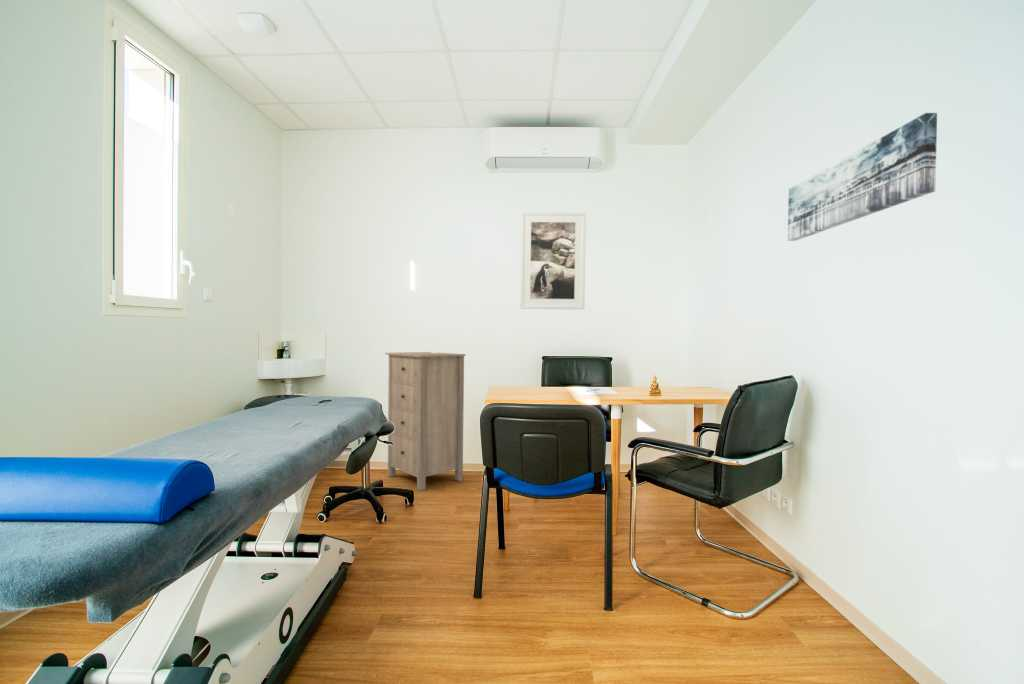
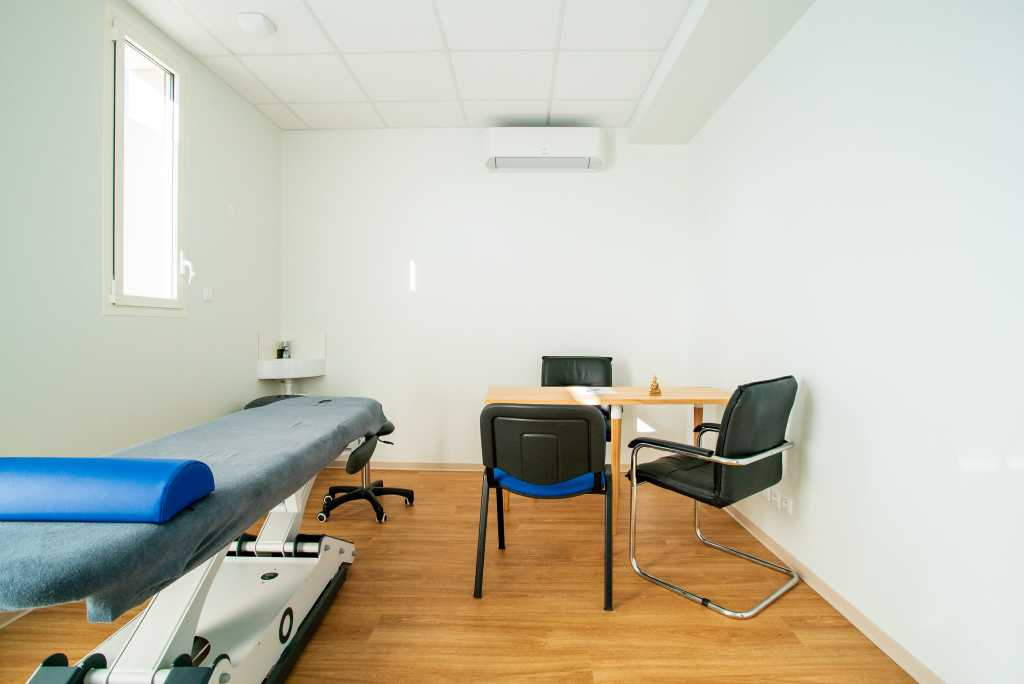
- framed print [519,211,587,310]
- wall art [787,112,938,242]
- storage cabinet [384,351,467,492]
